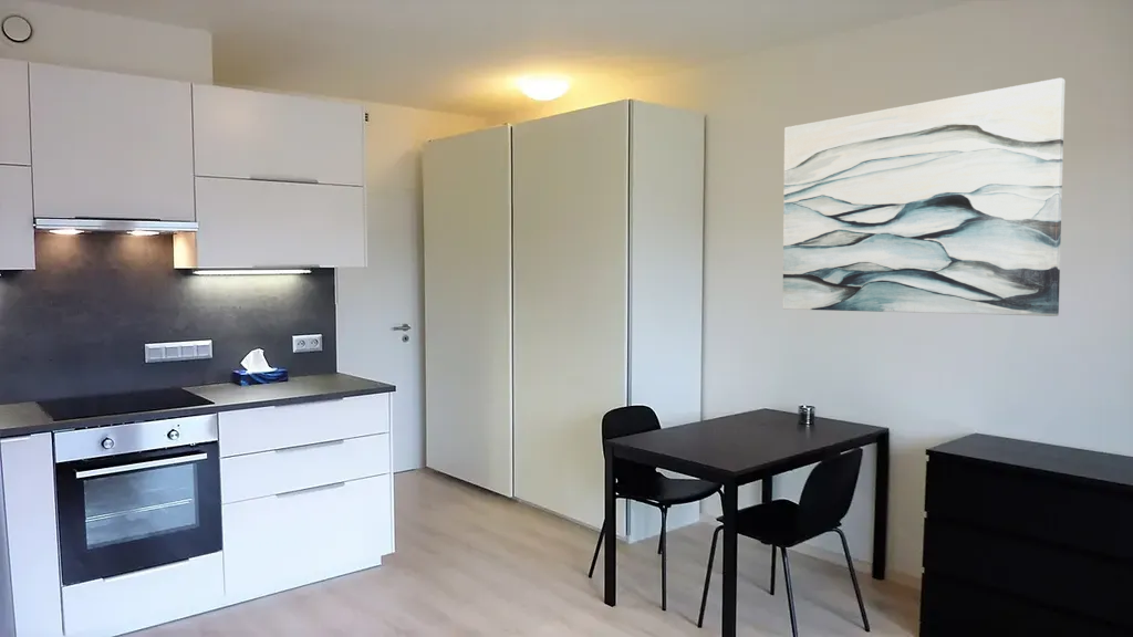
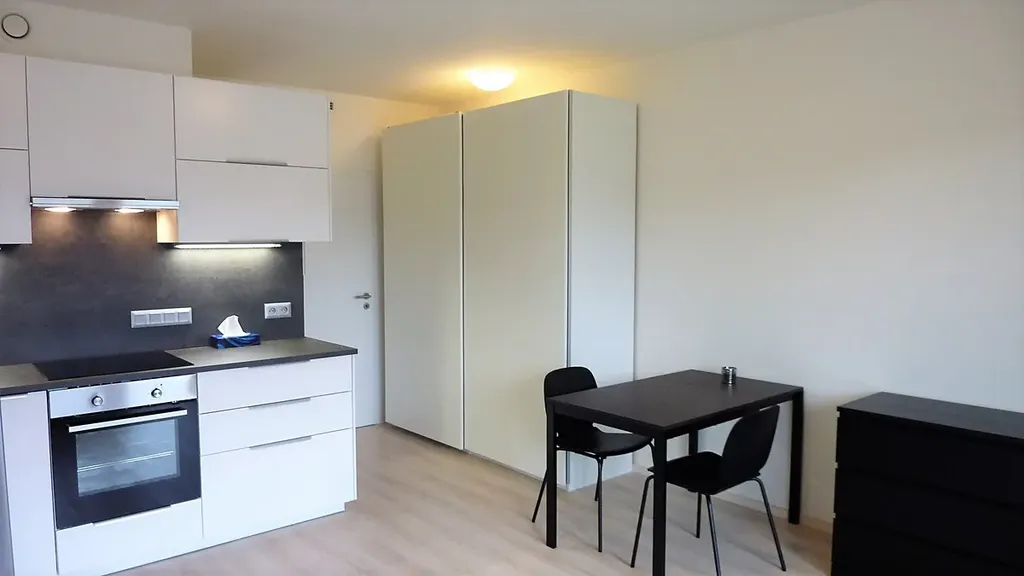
- wall art [781,77,1066,317]
